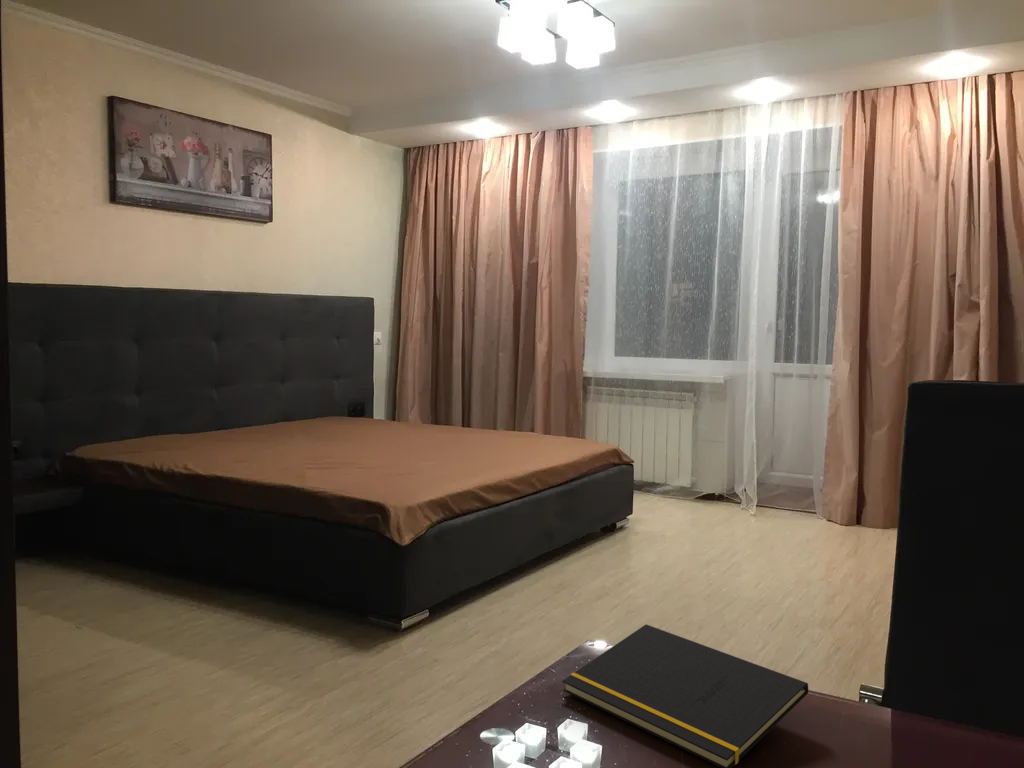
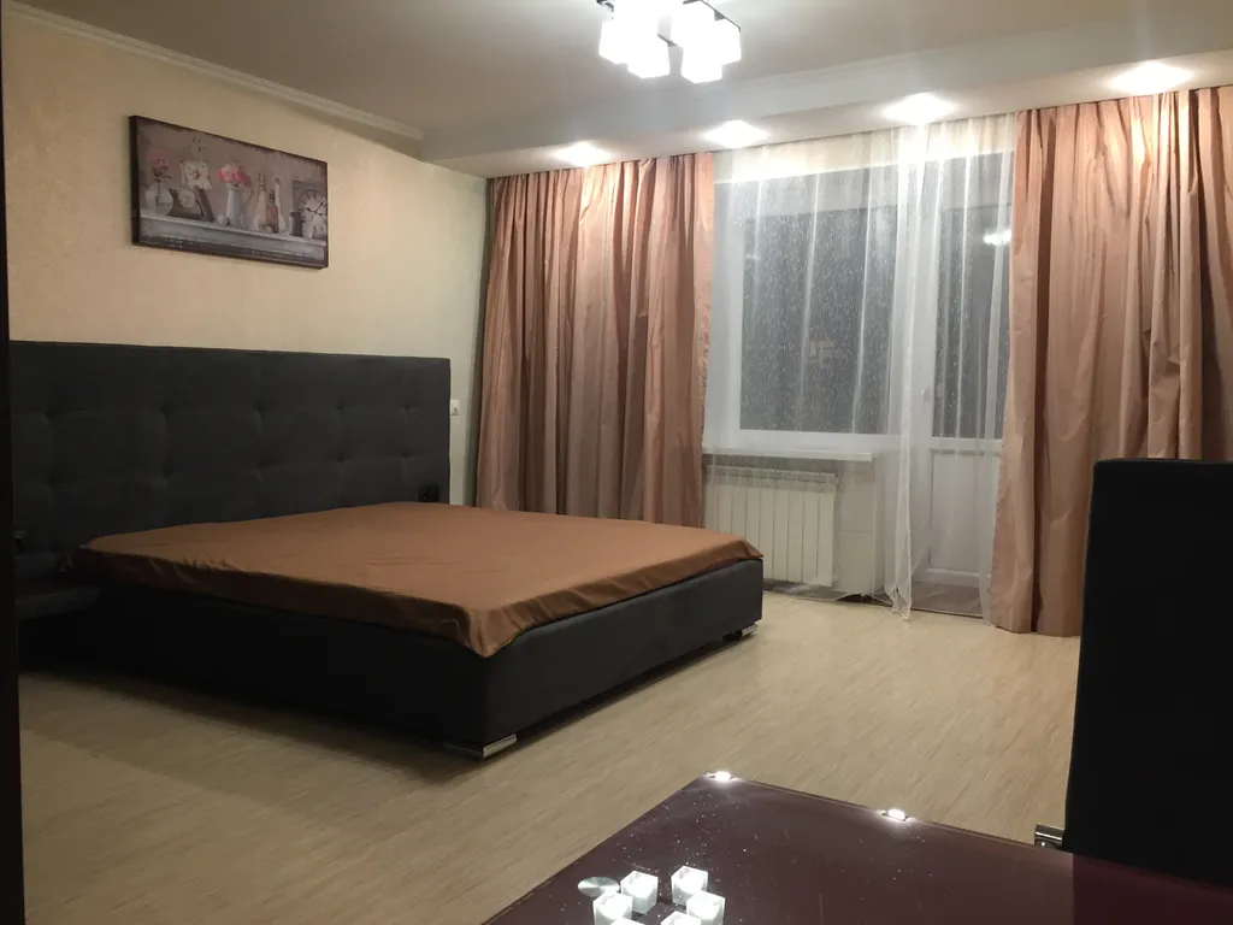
- notepad [561,623,809,768]
